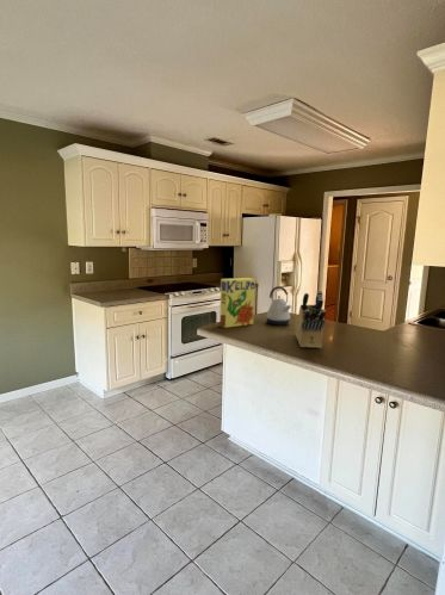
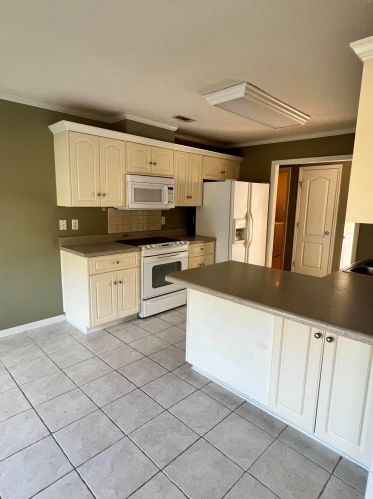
- knife block [295,290,327,349]
- kettle [265,285,292,327]
- cereal box [218,277,257,329]
